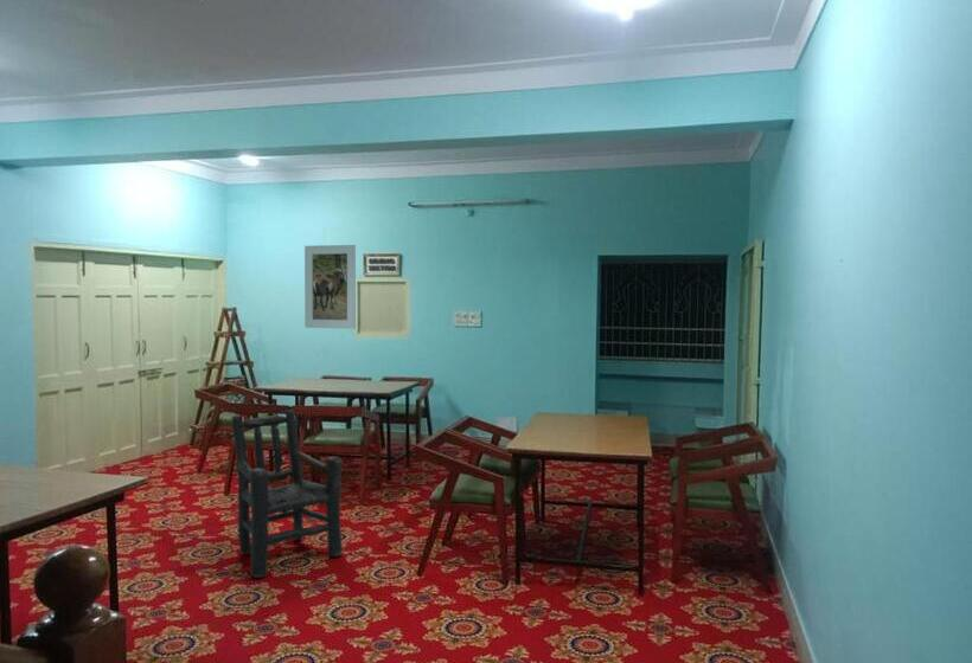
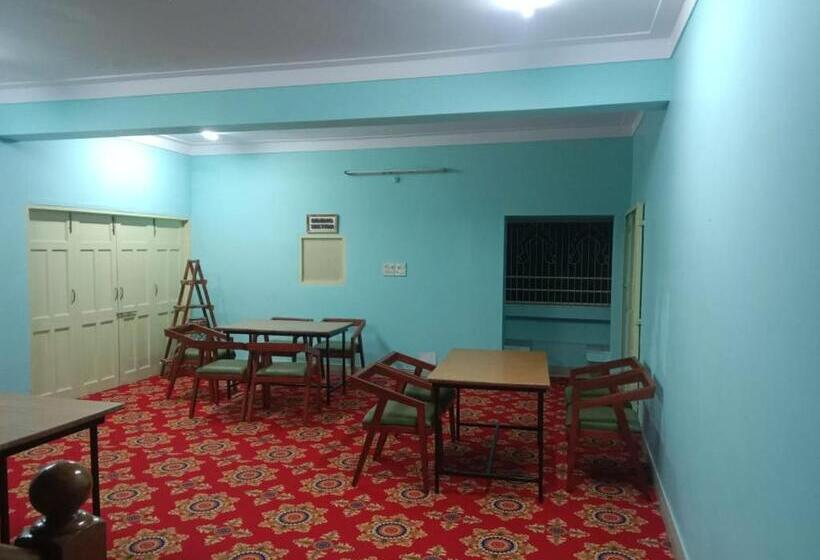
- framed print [303,244,357,330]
- chair [230,407,344,579]
